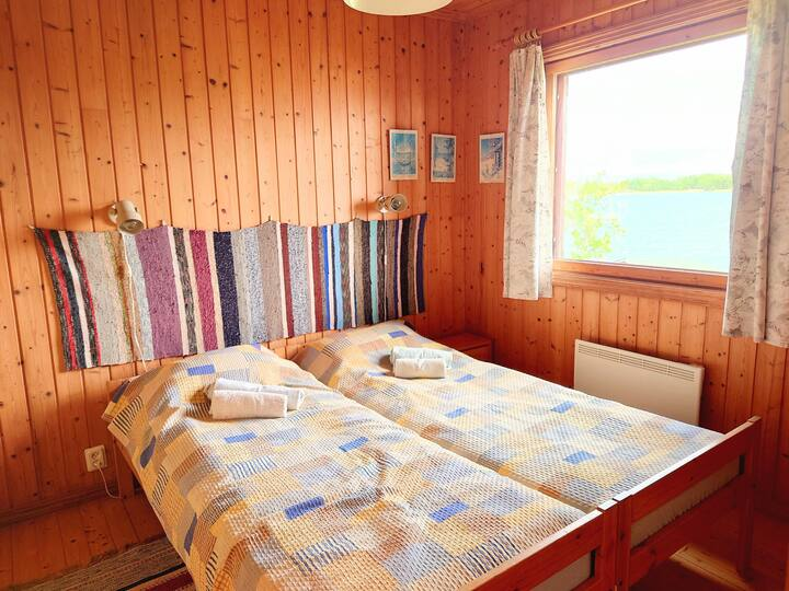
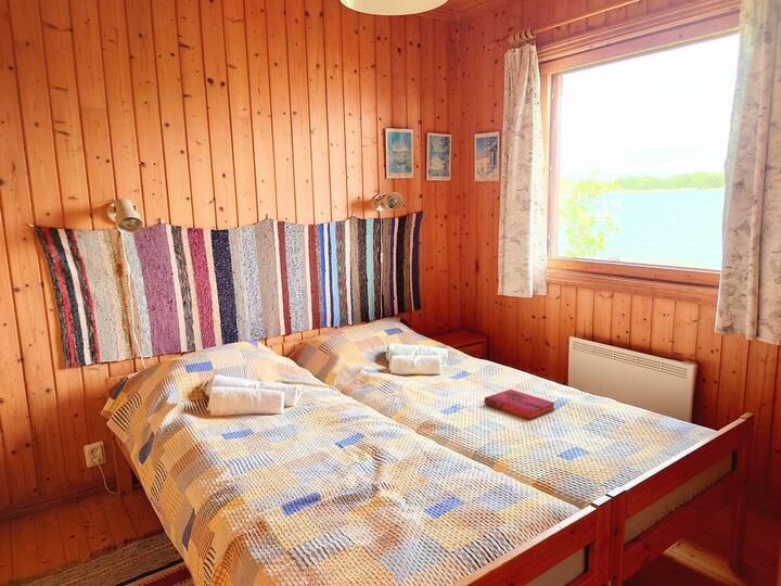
+ hardback book [484,388,556,421]
